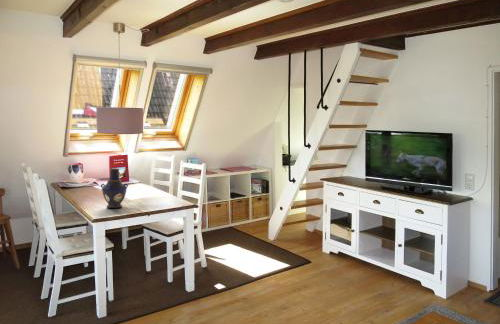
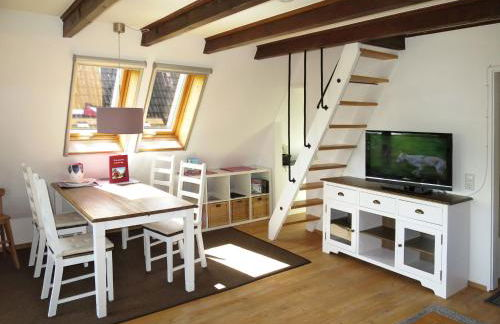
- vase [100,168,129,209]
